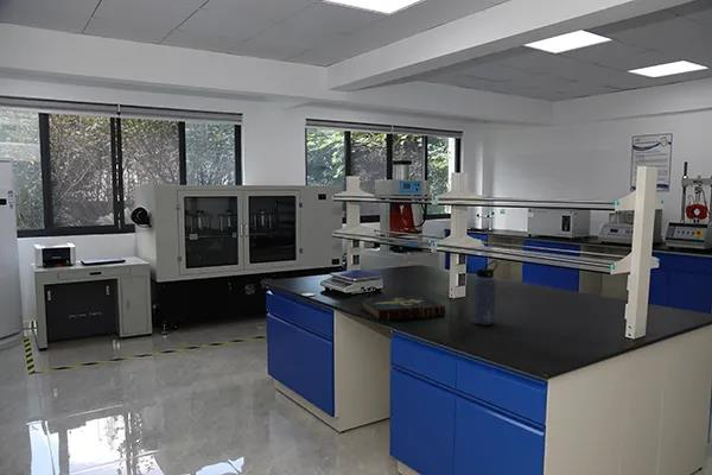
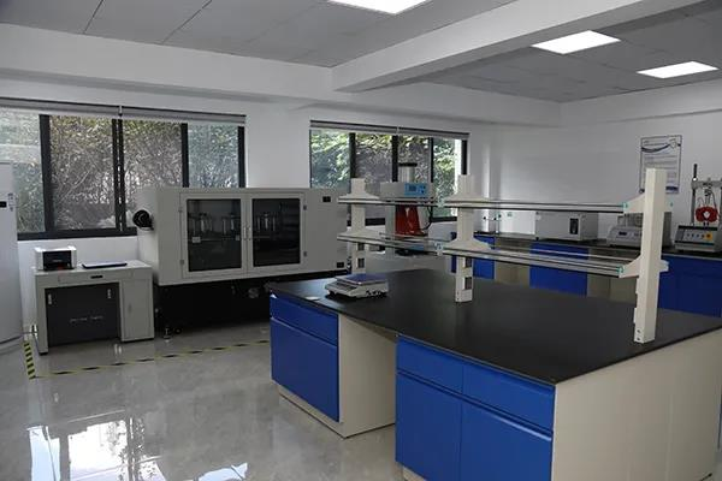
- book [360,294,446,322]
- water bottle [472,260,500,327]
